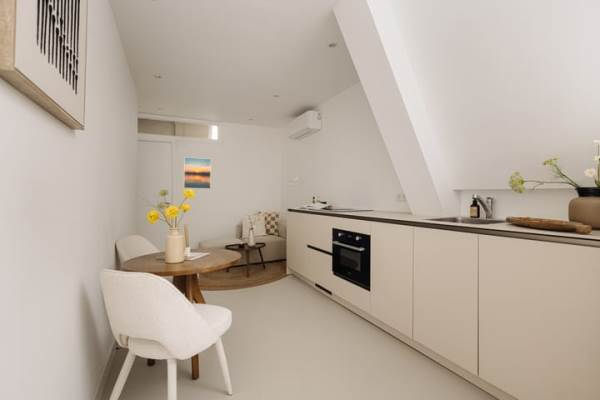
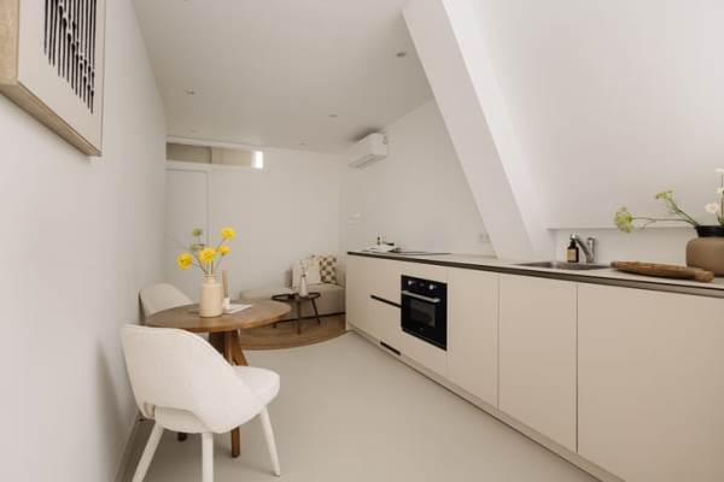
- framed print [183,156,212,190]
